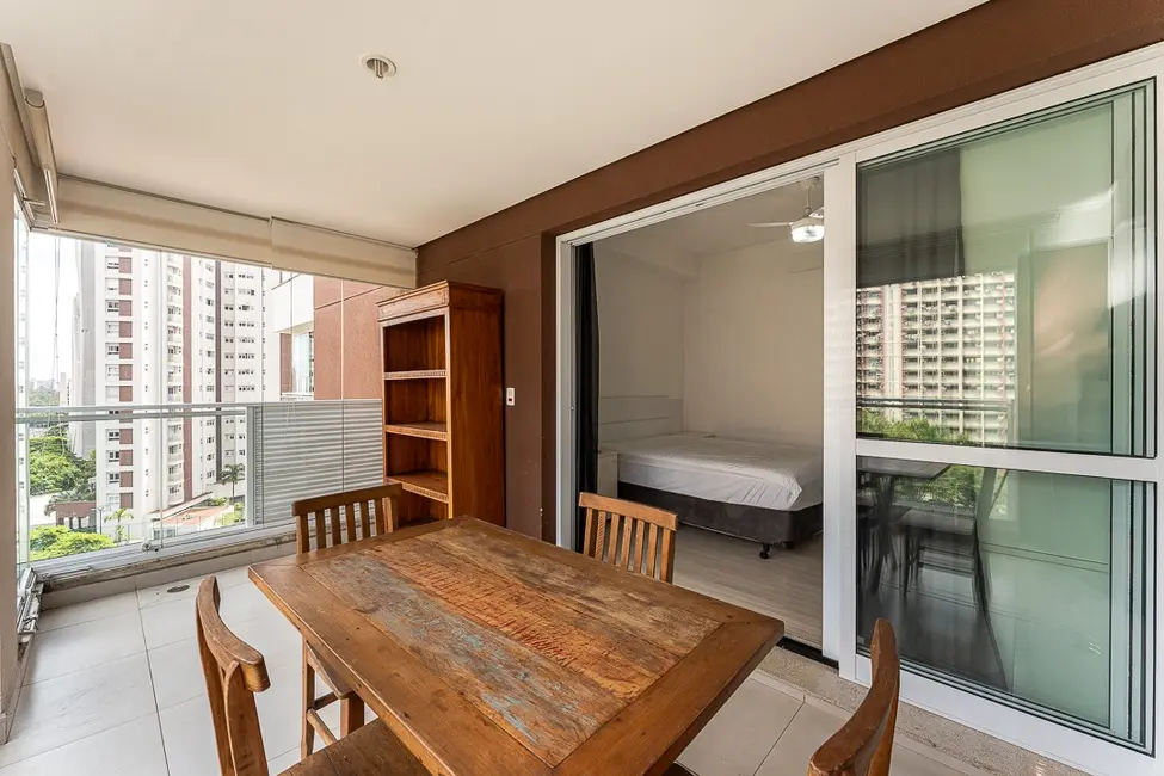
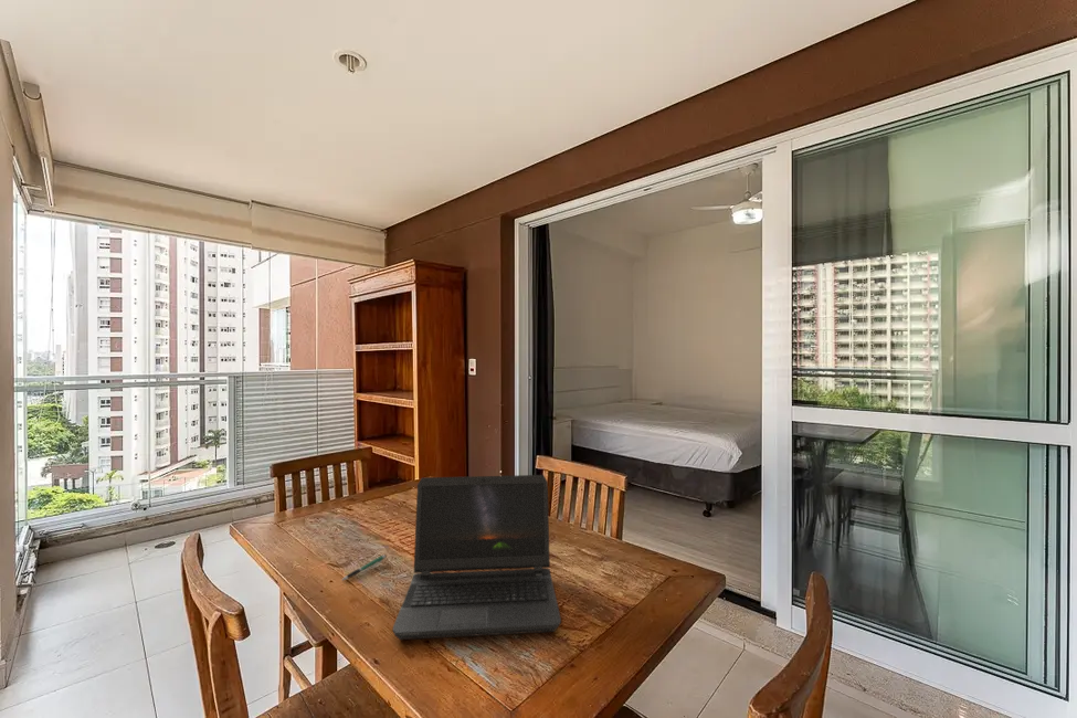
+ laptop computer [392,474,562,641]
+ pen [341,553,387,581]
